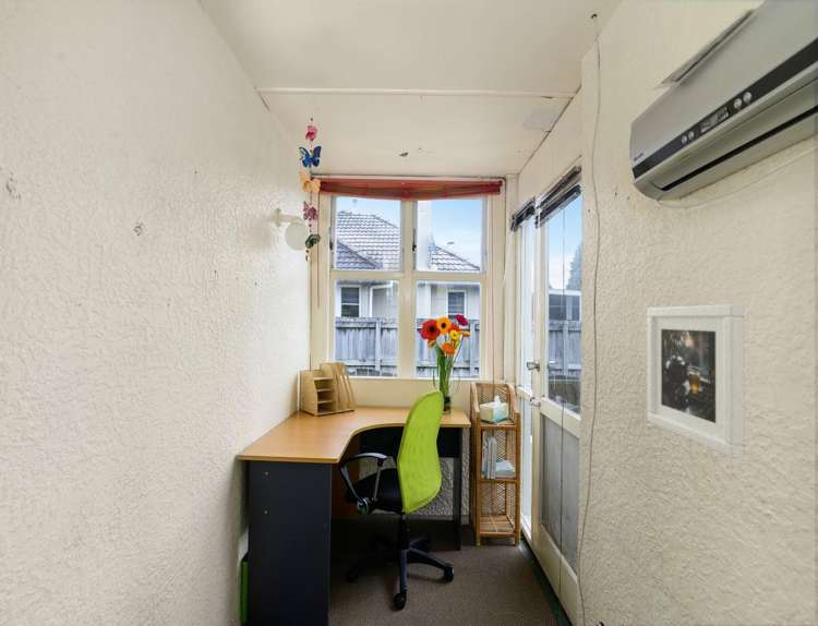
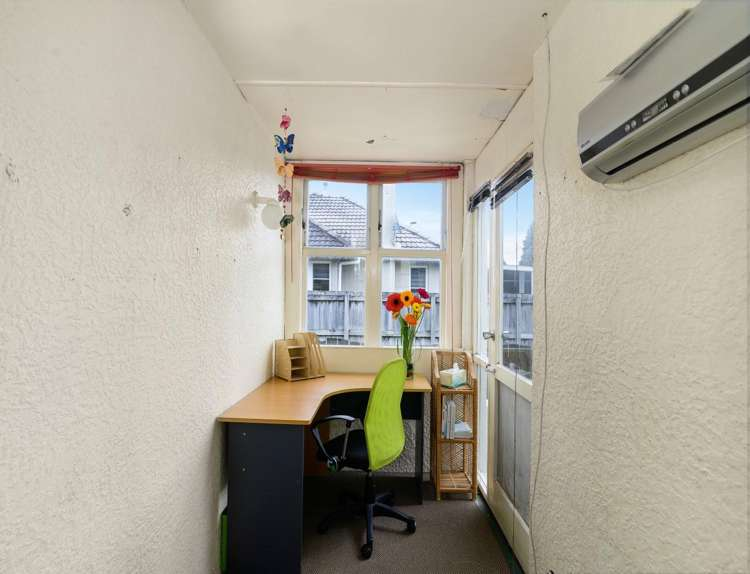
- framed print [647,303,745,459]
